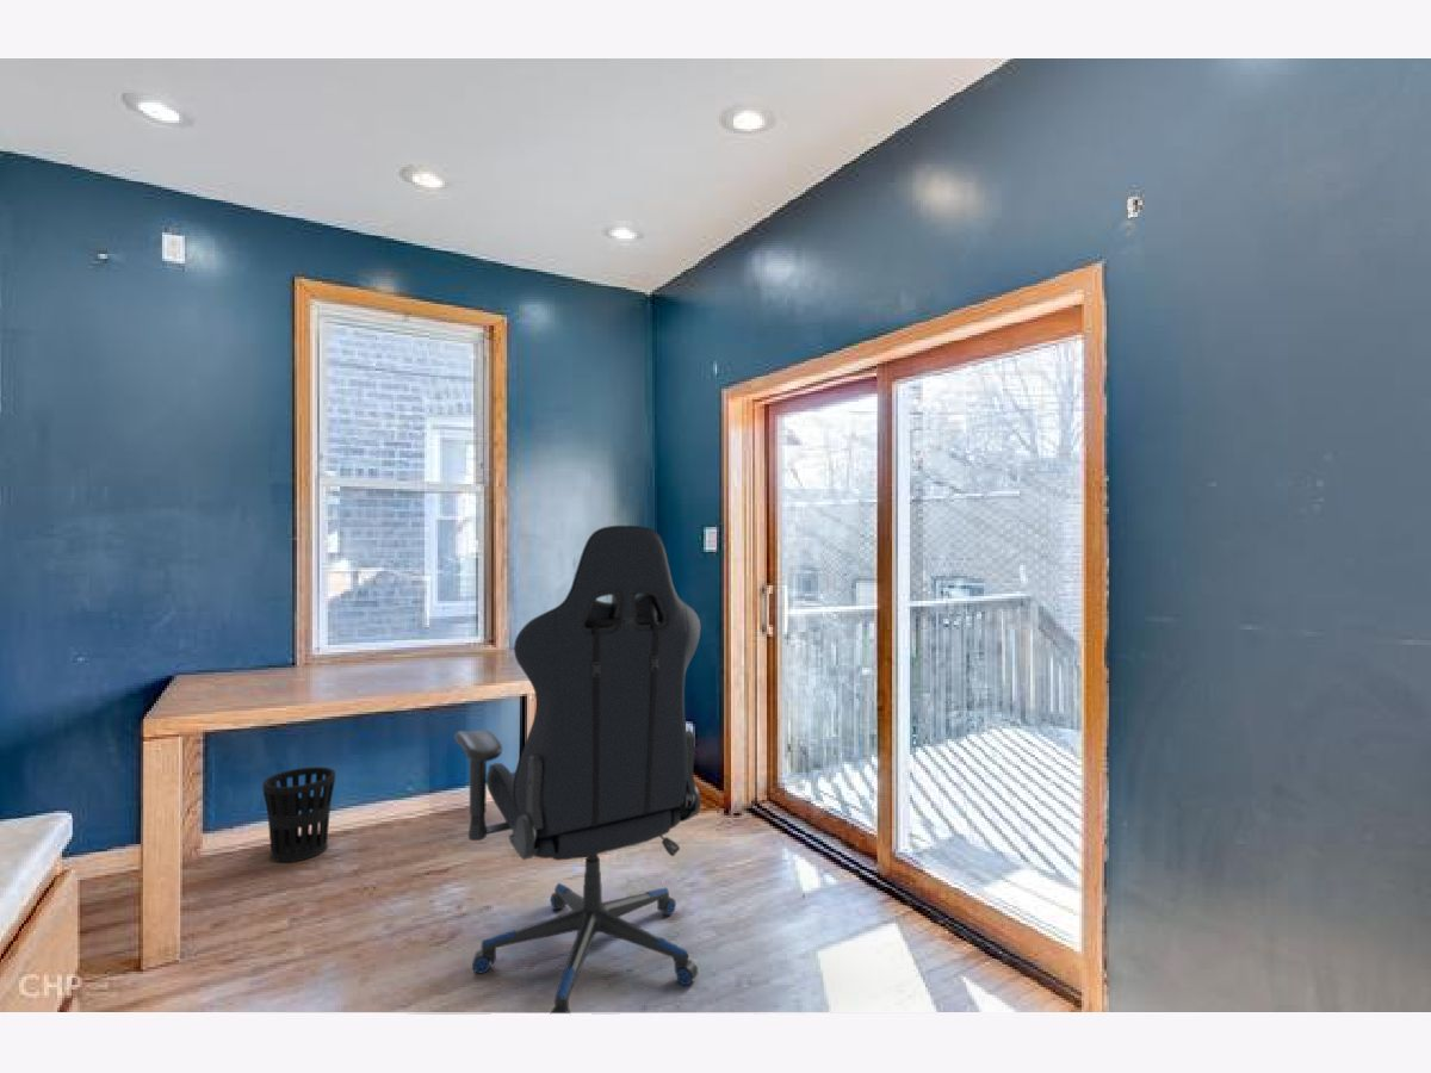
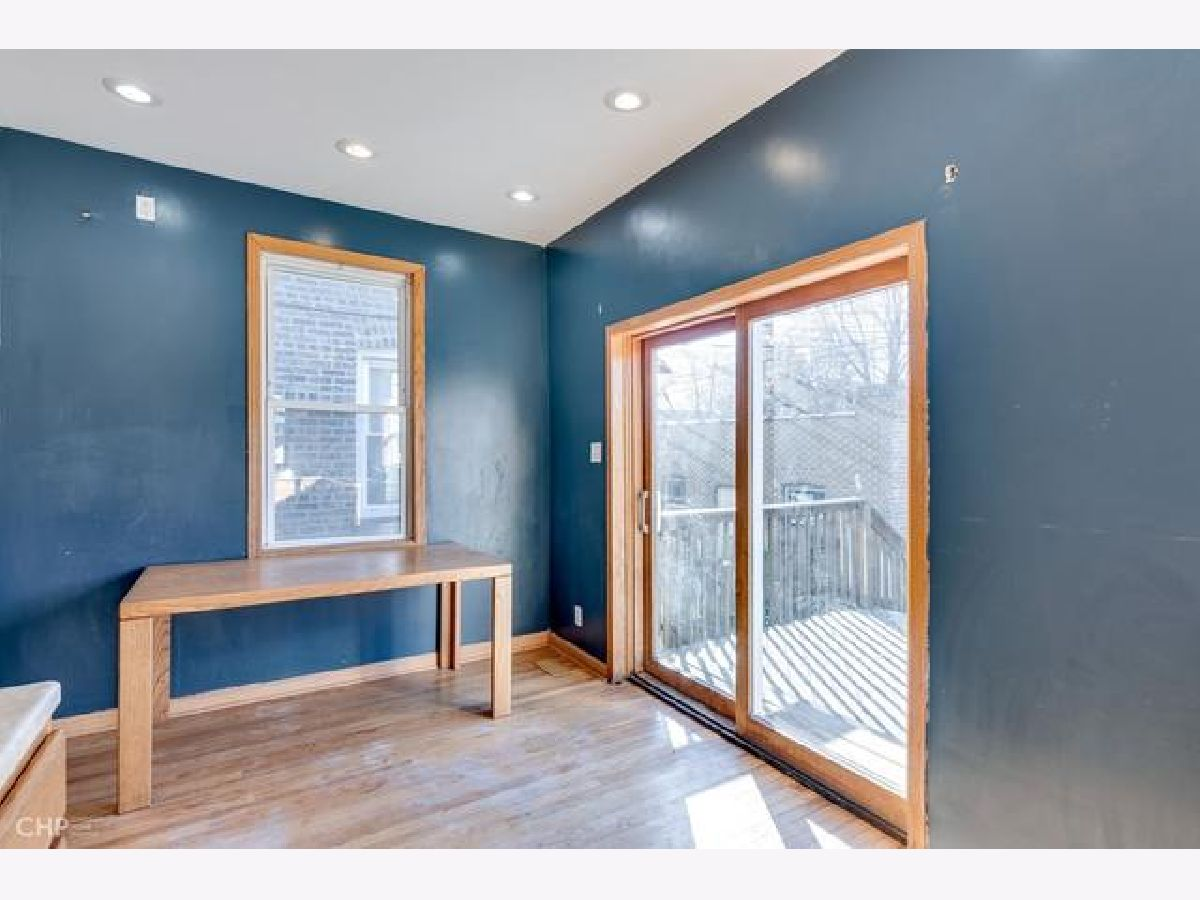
- wastebasket [261,765,336,863]
- chair [453,525,702,1015]
